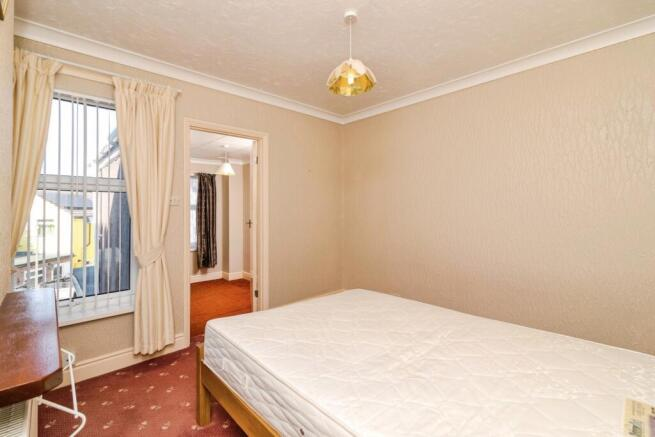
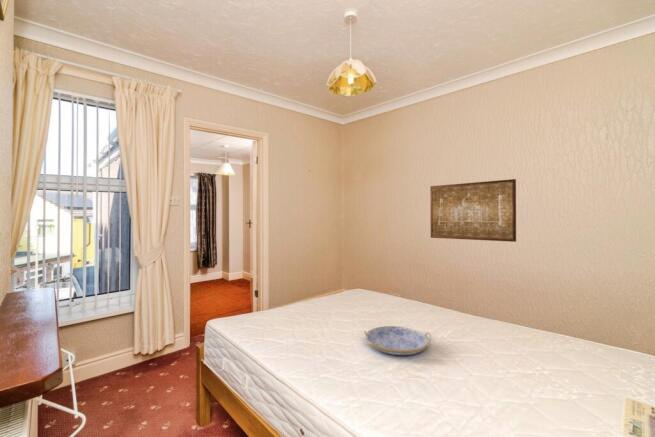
+ wall art [429,178,517,243]
+ serving tray [362,325,432,356]
